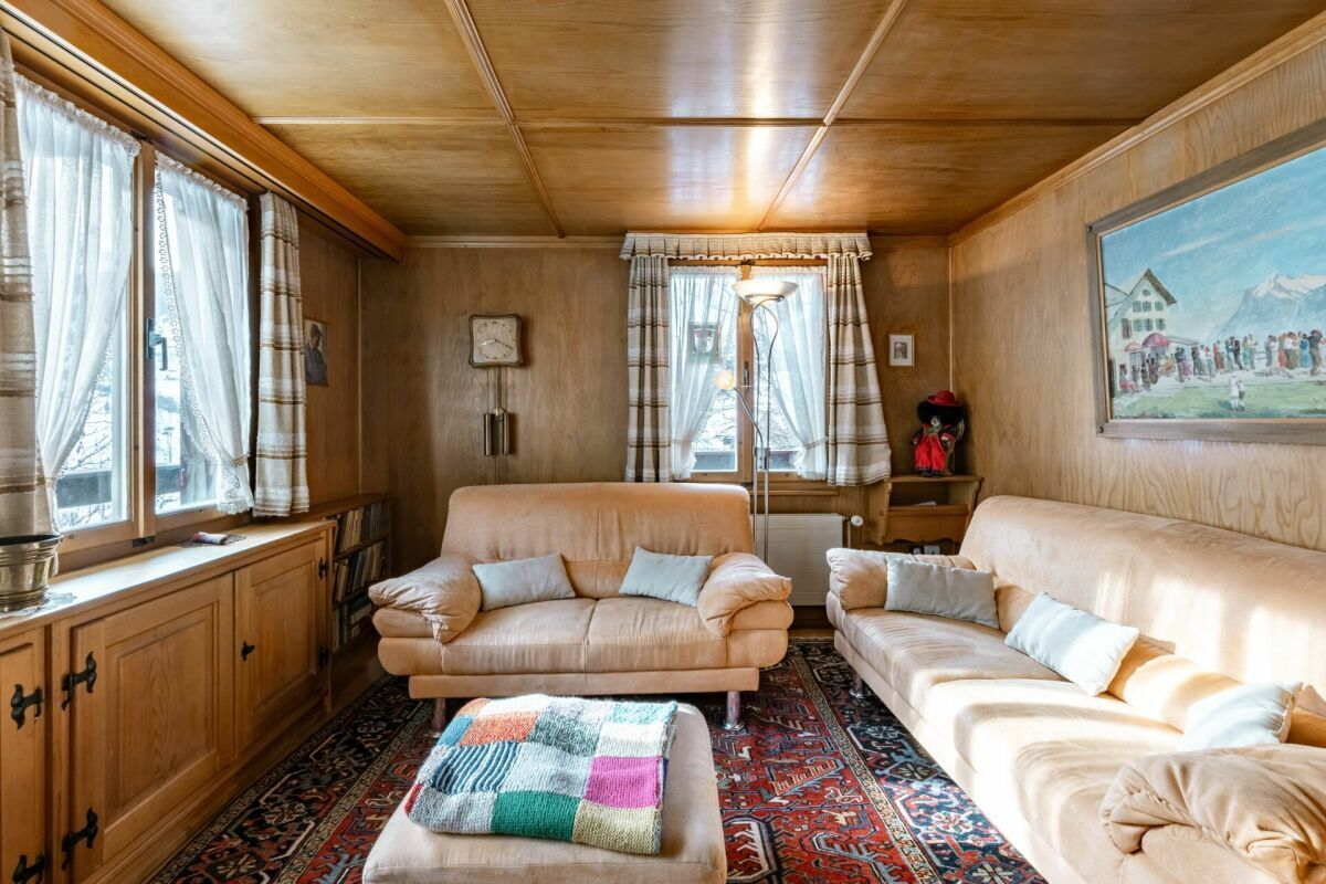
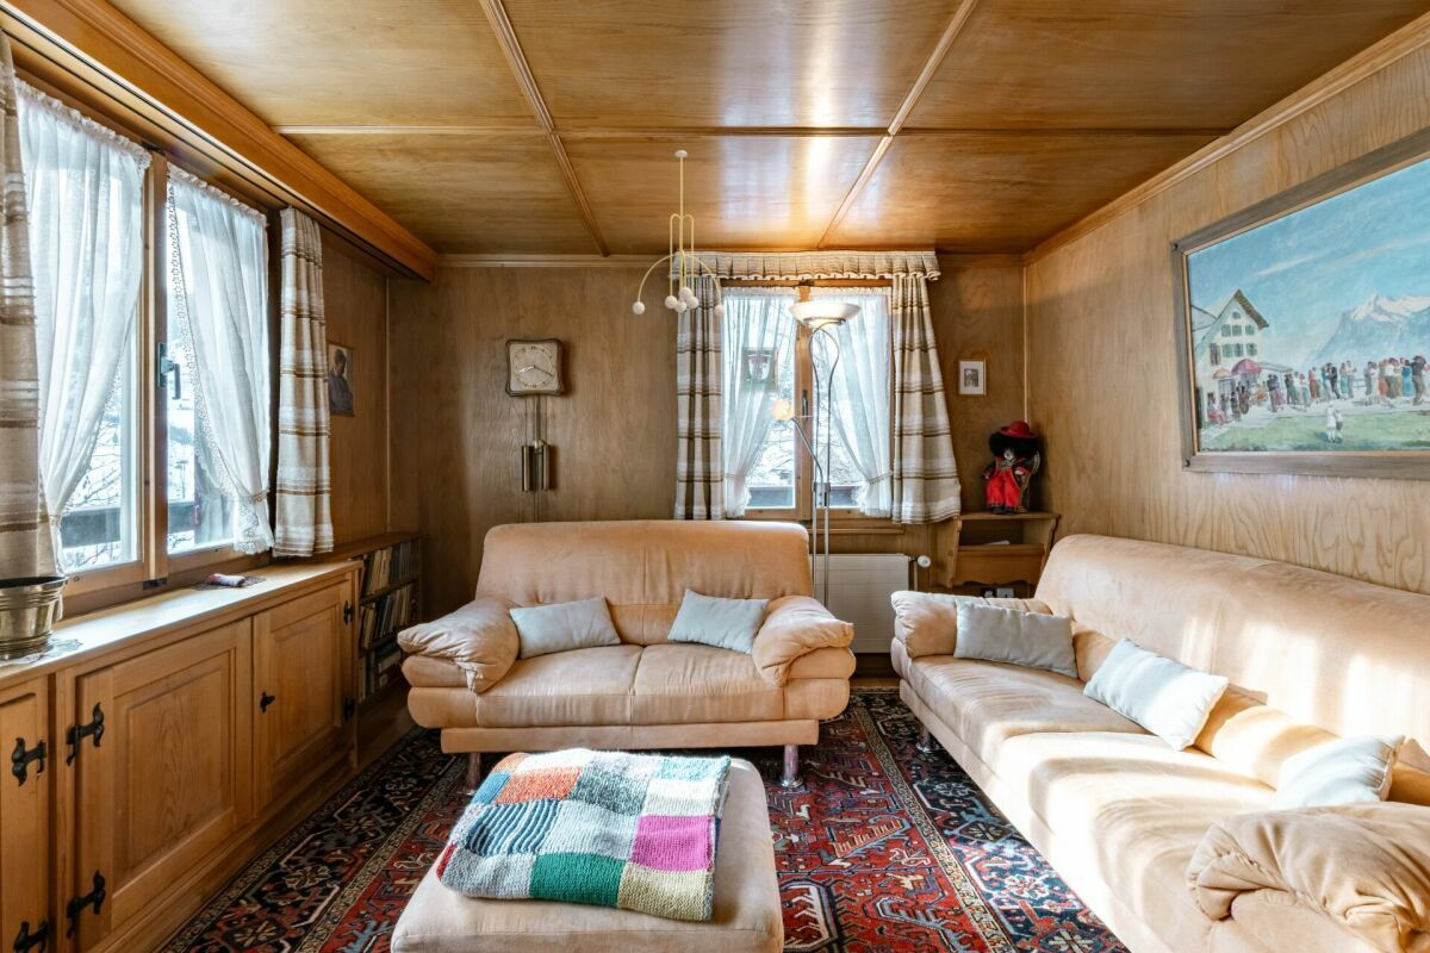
+ chandelier [632,149,727,318]
